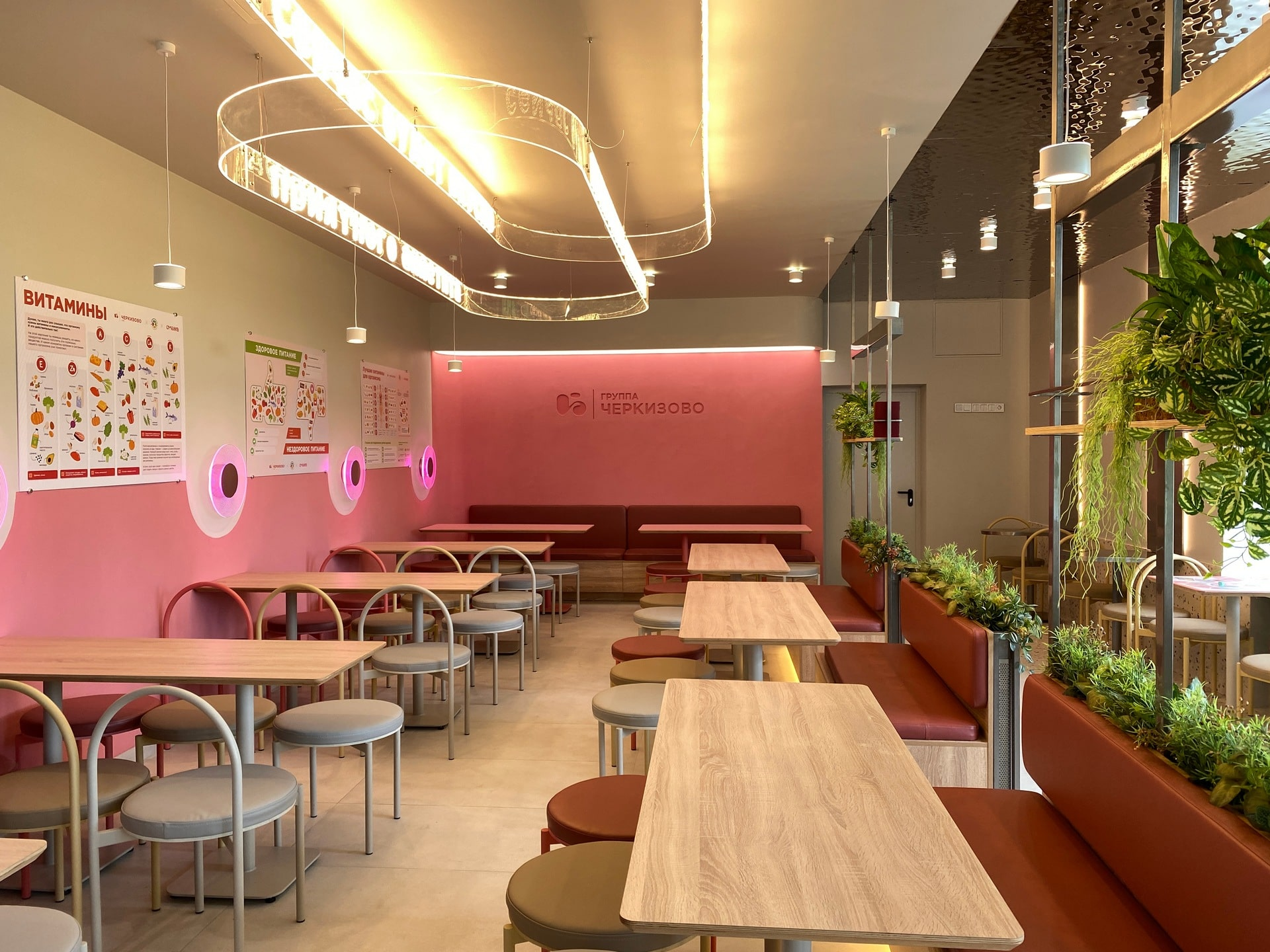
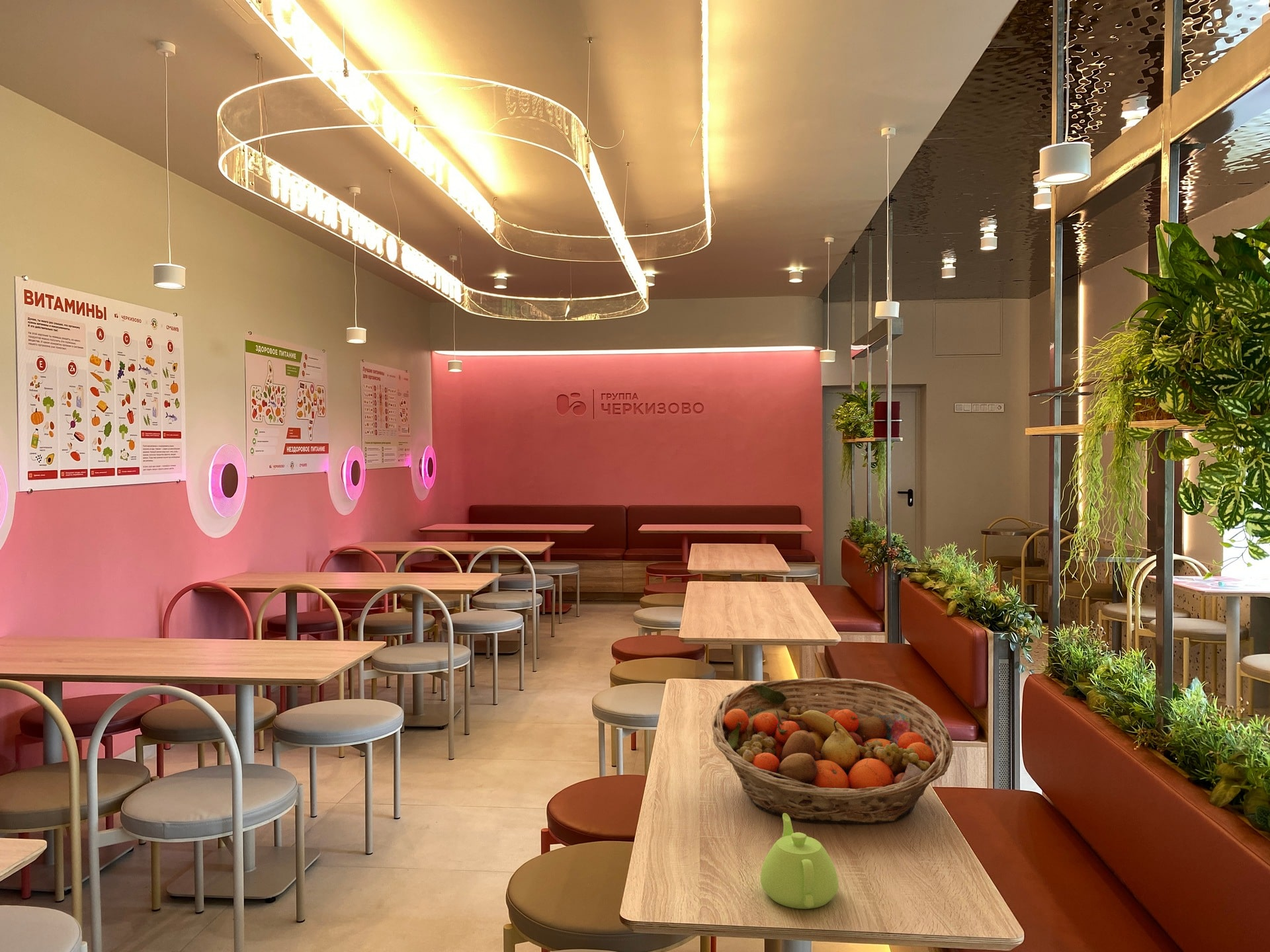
+ fruit basket [712,677,954,824]
+ teapot [760,813,839,910]
